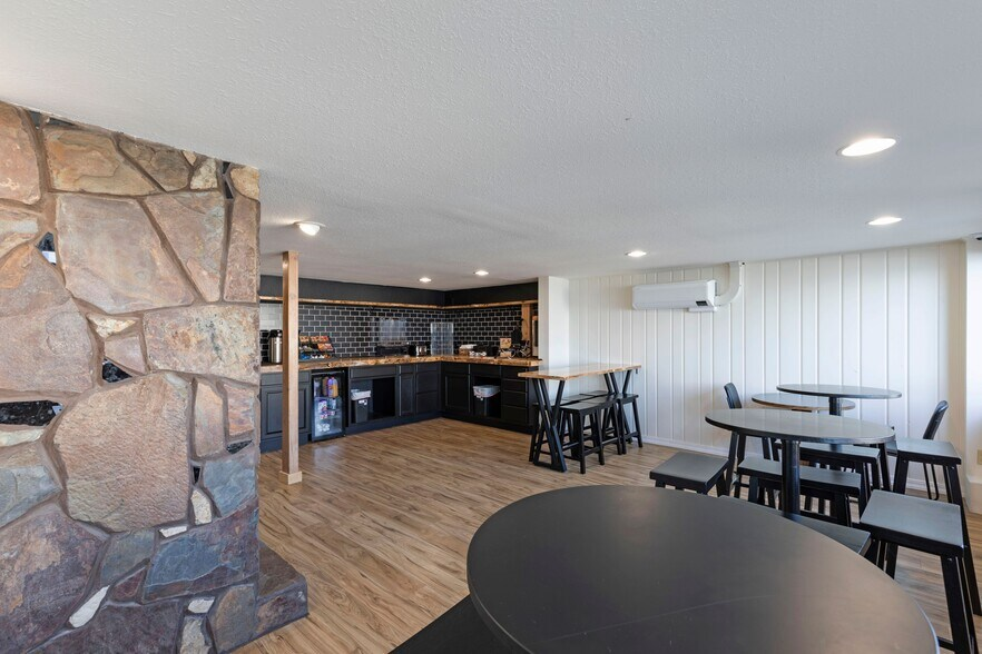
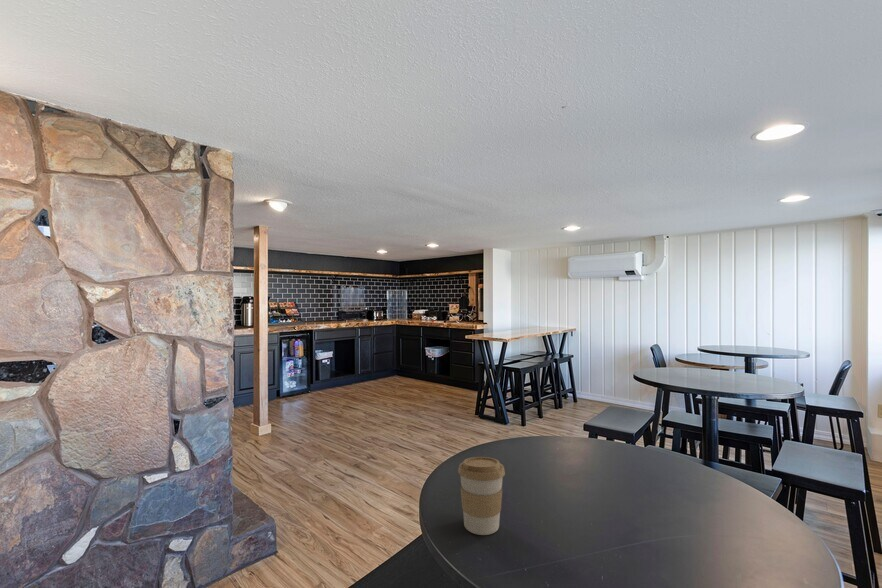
+ coffee cup [457,456,506,536]
